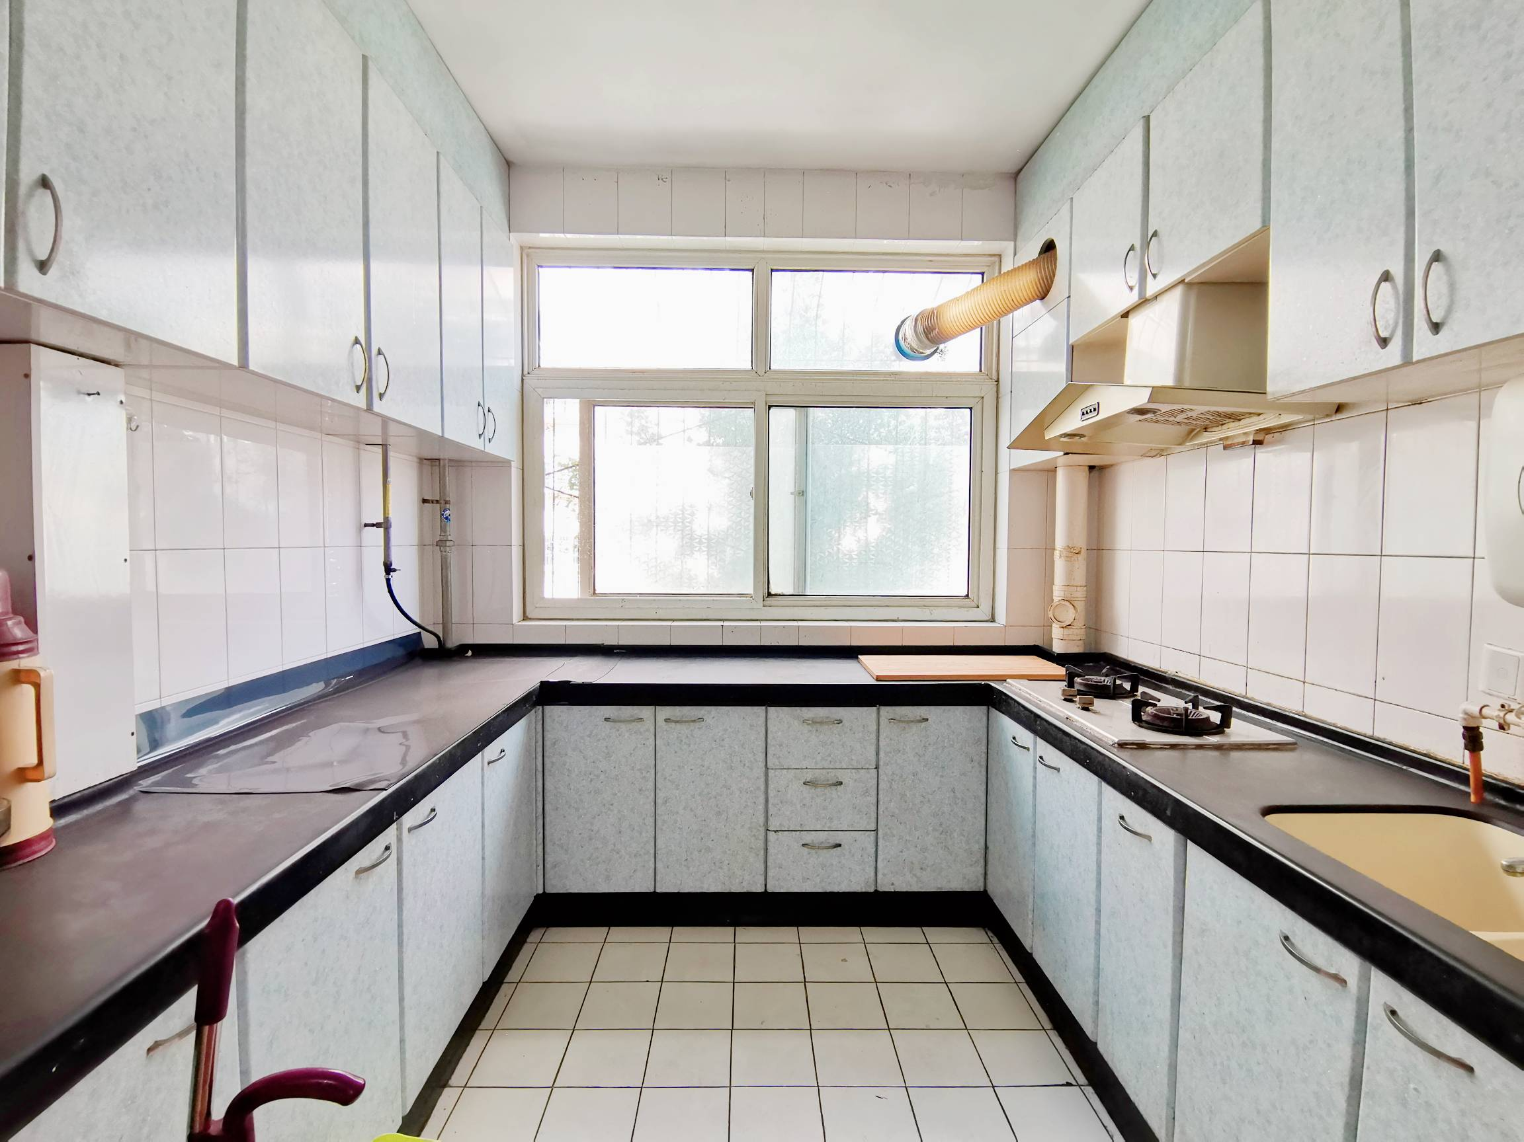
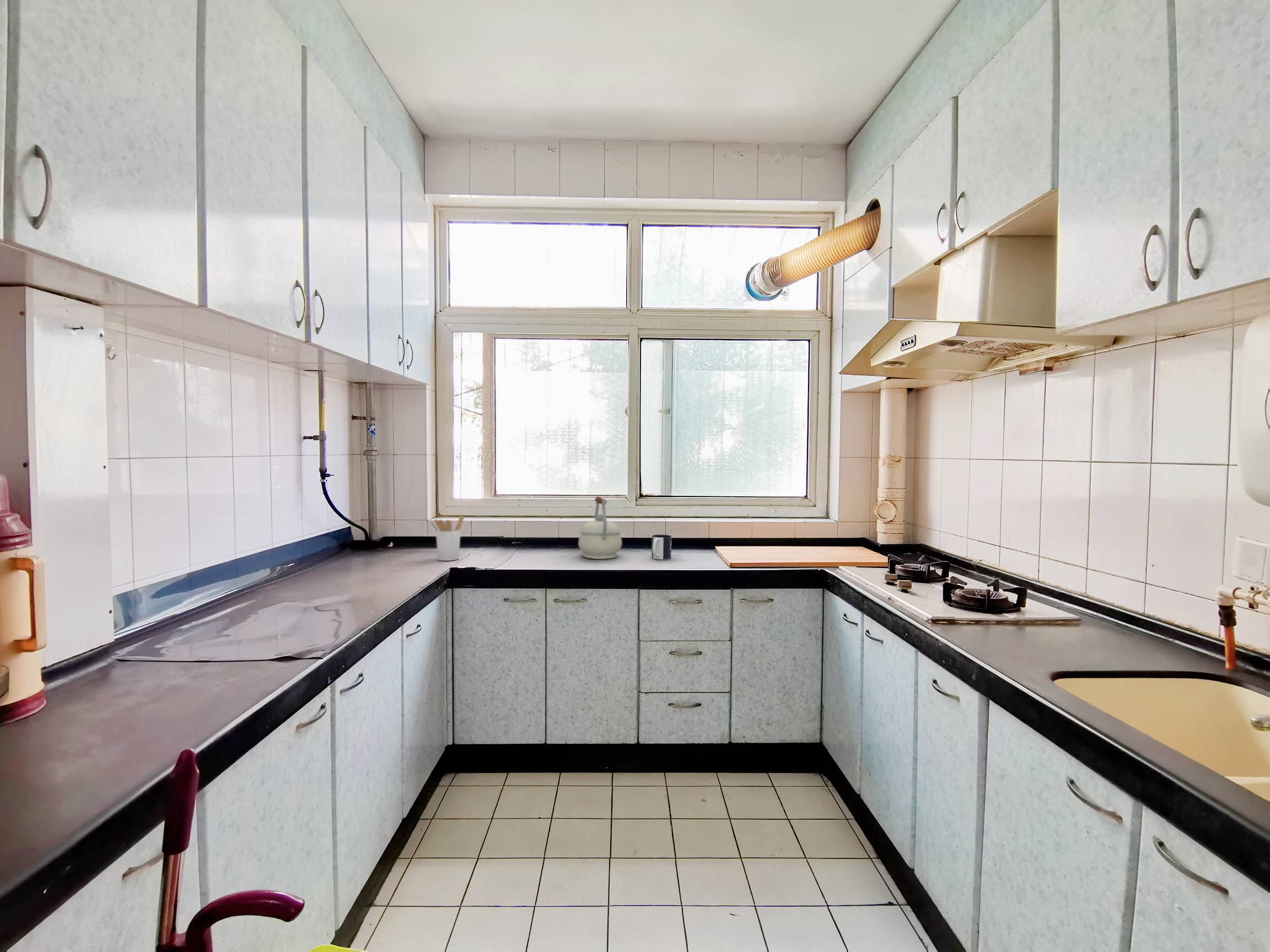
+ mug [651,534,672,560]
+ kettle [578,496,622,560]
+ utensil holder [430,515,464,561]
